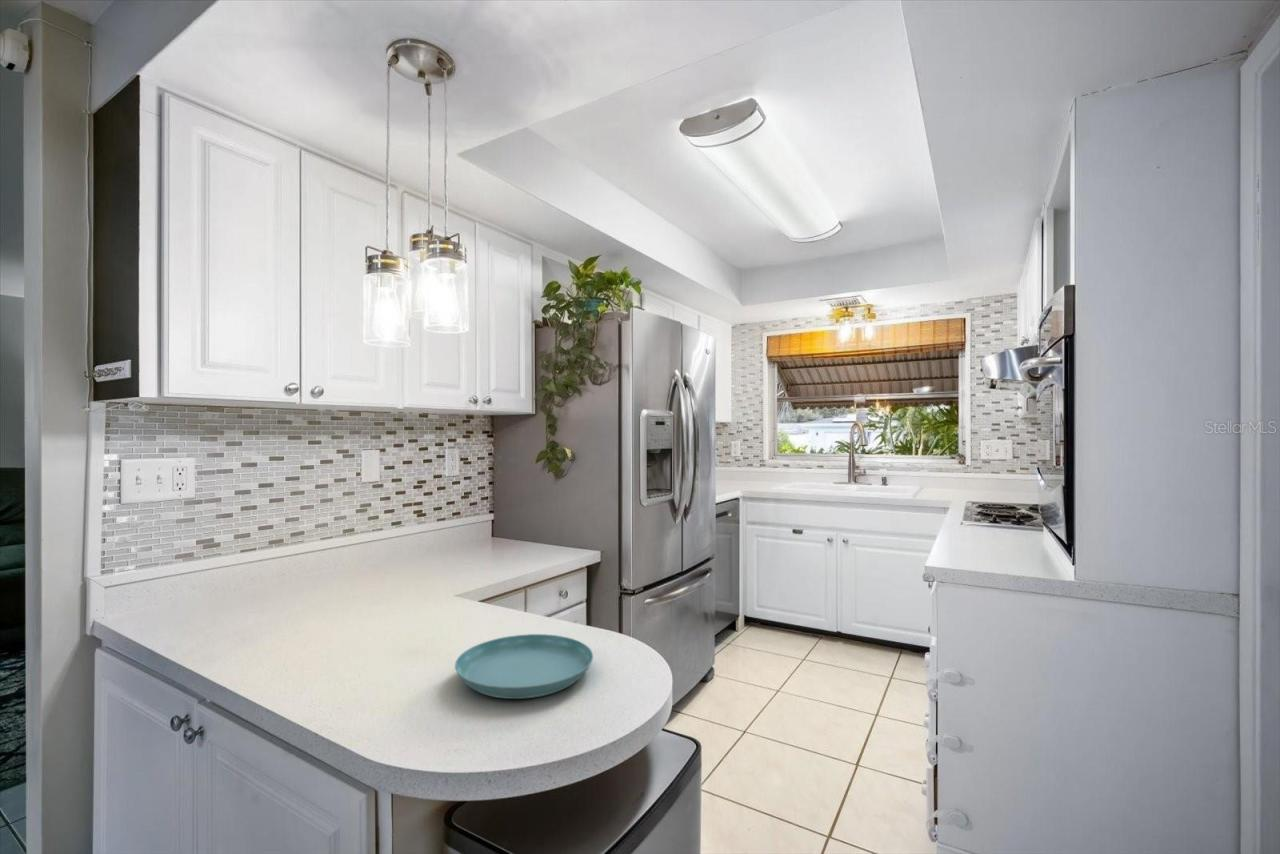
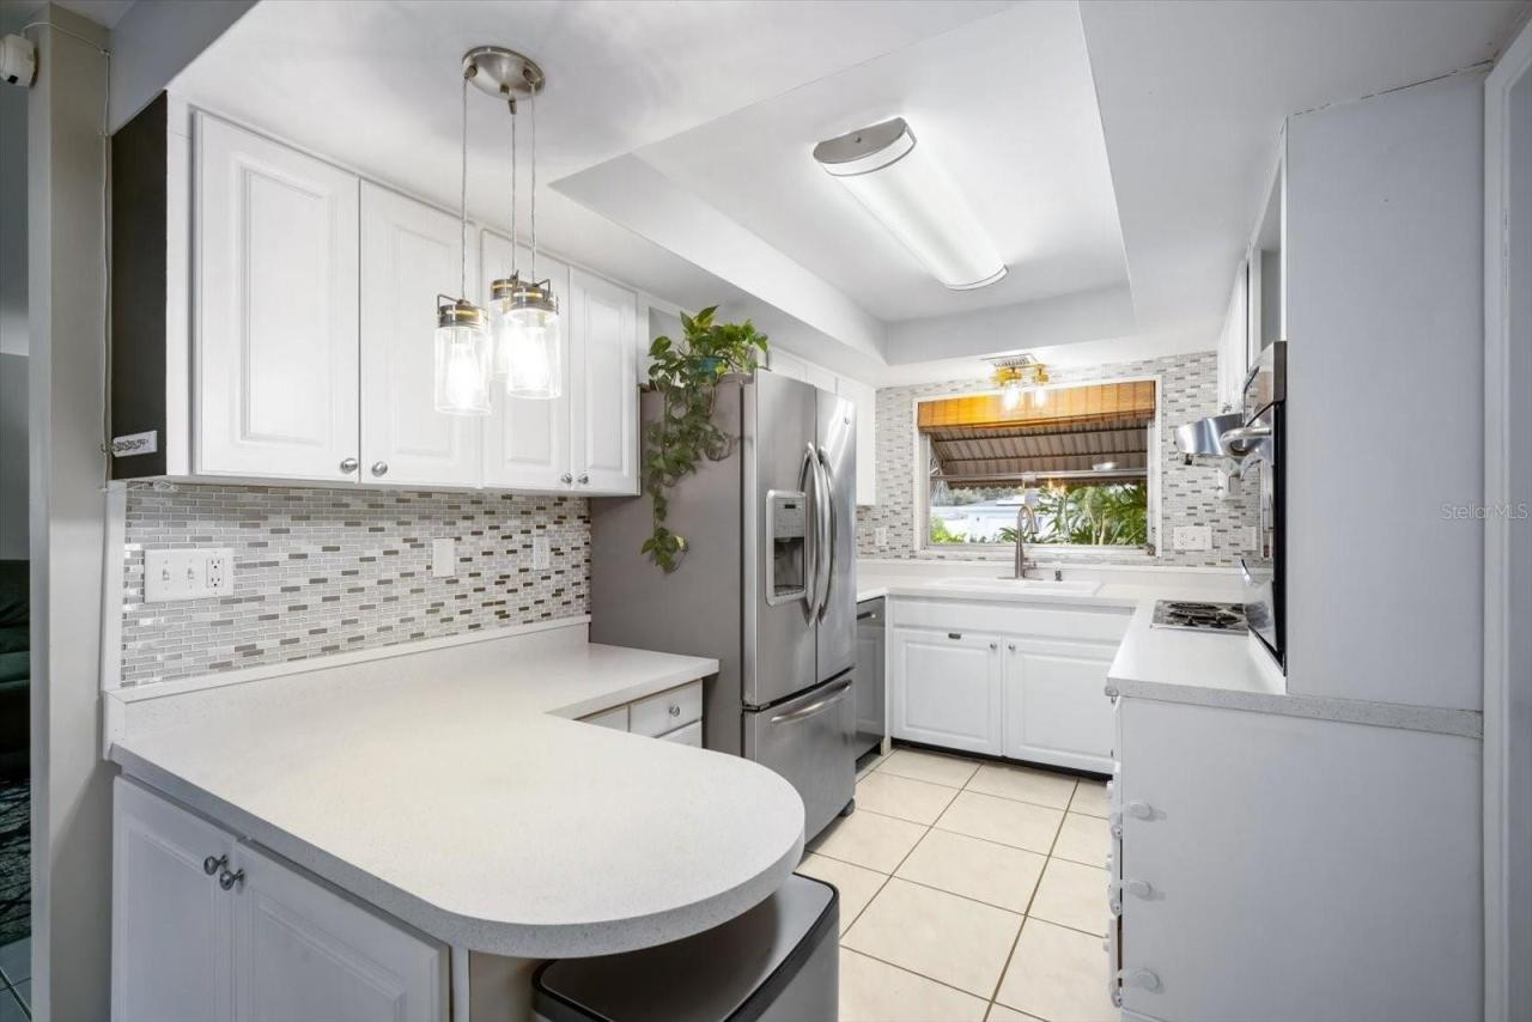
- saucer [454,633,594,700]
